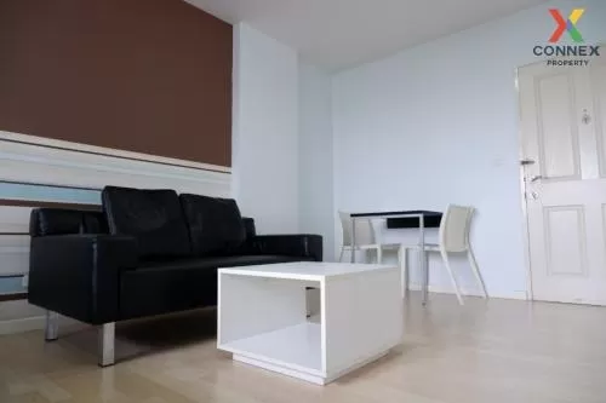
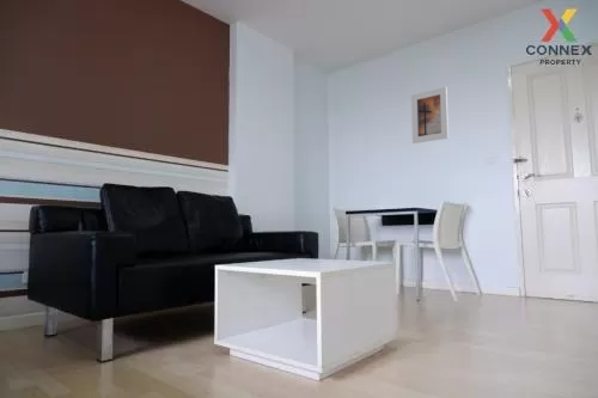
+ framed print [410,86,450,145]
